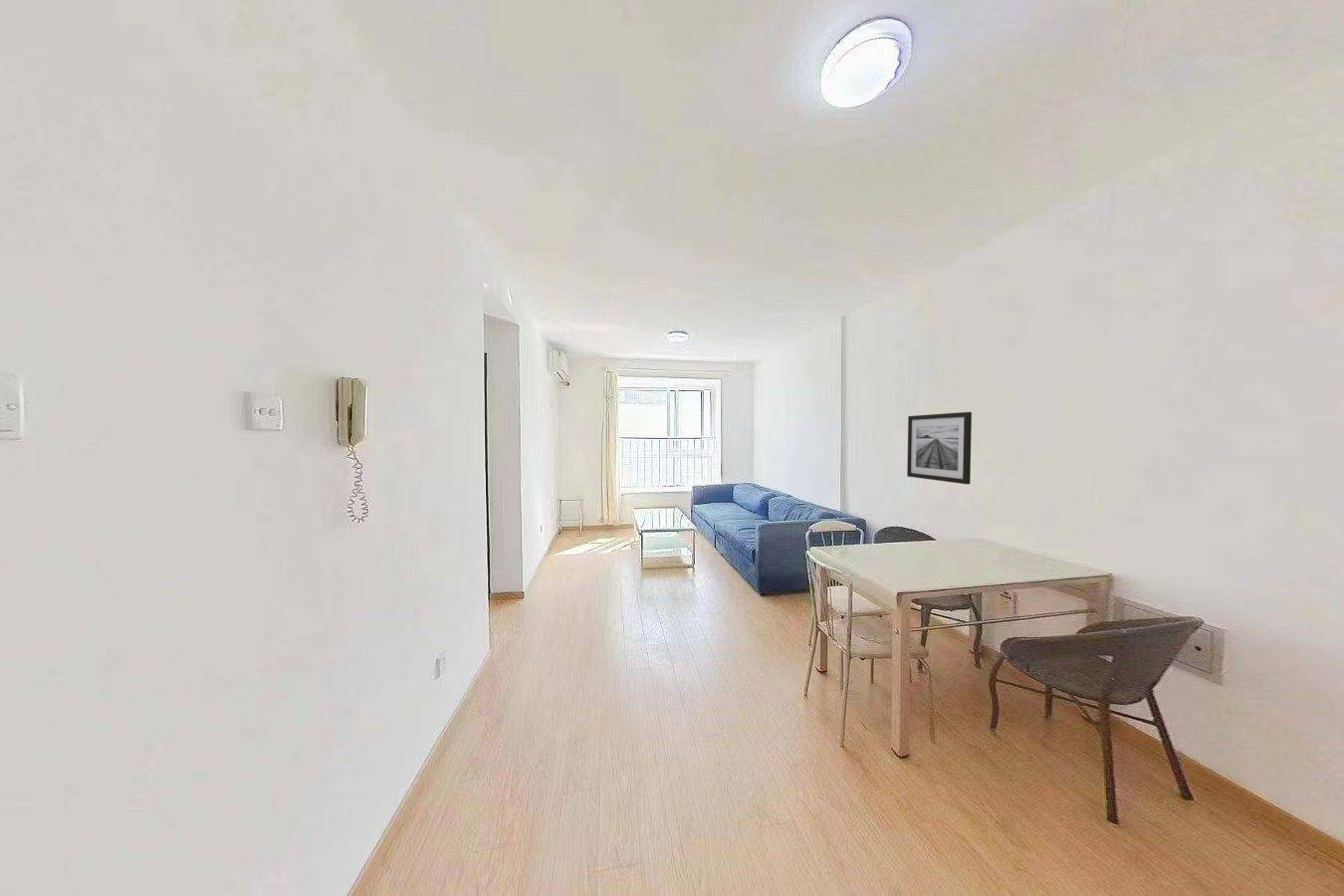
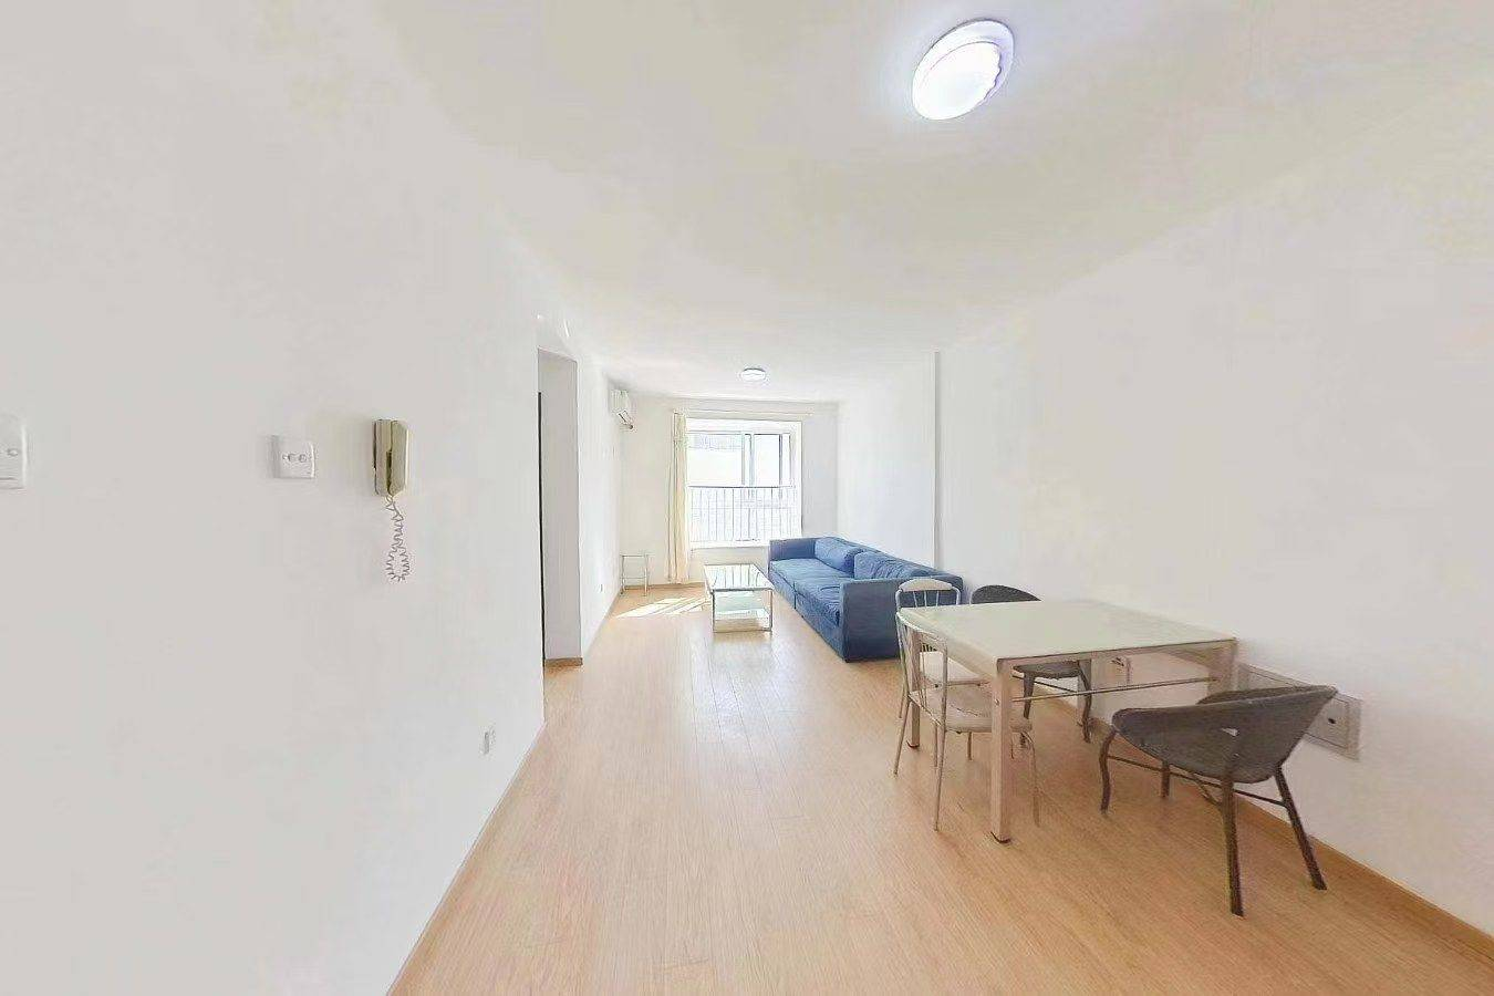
- wall art [906,411,973,485]
